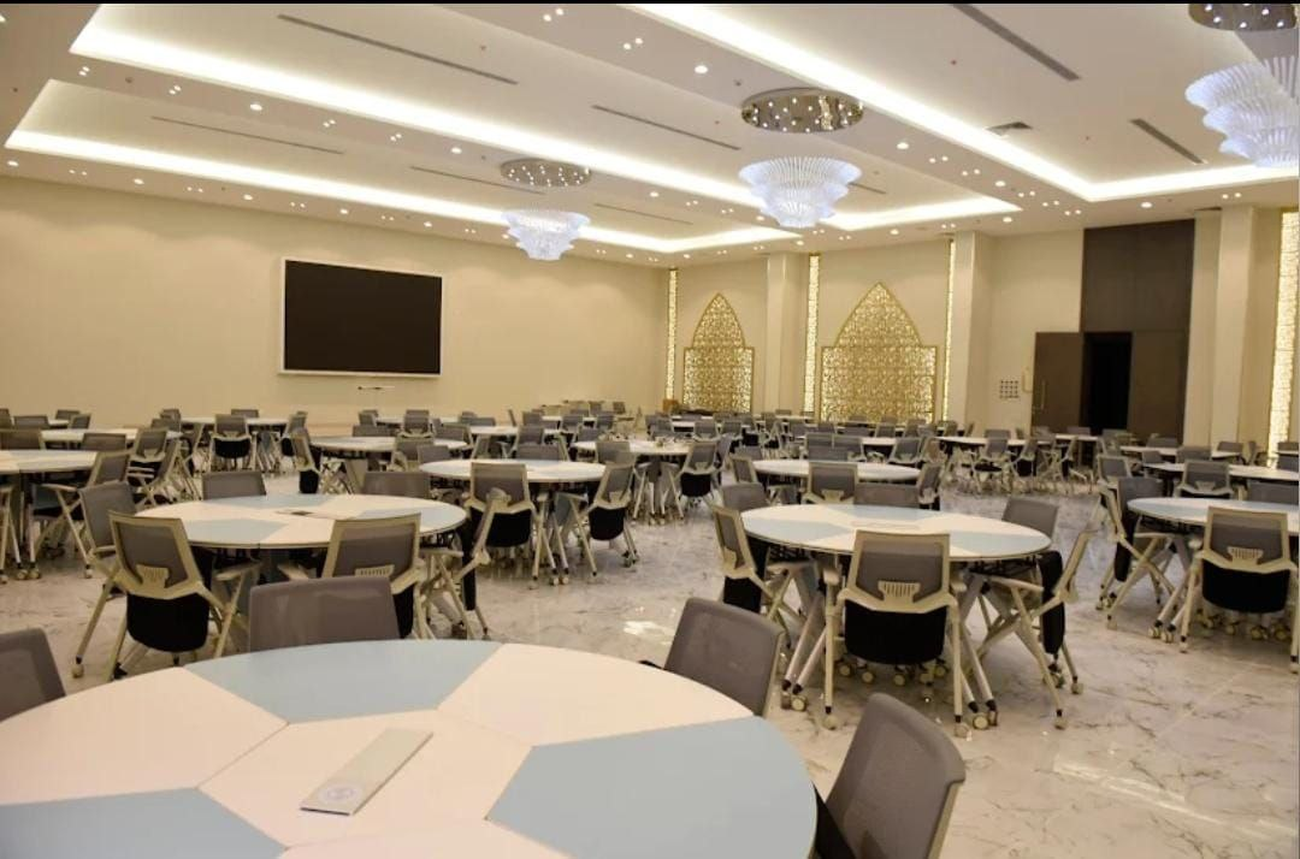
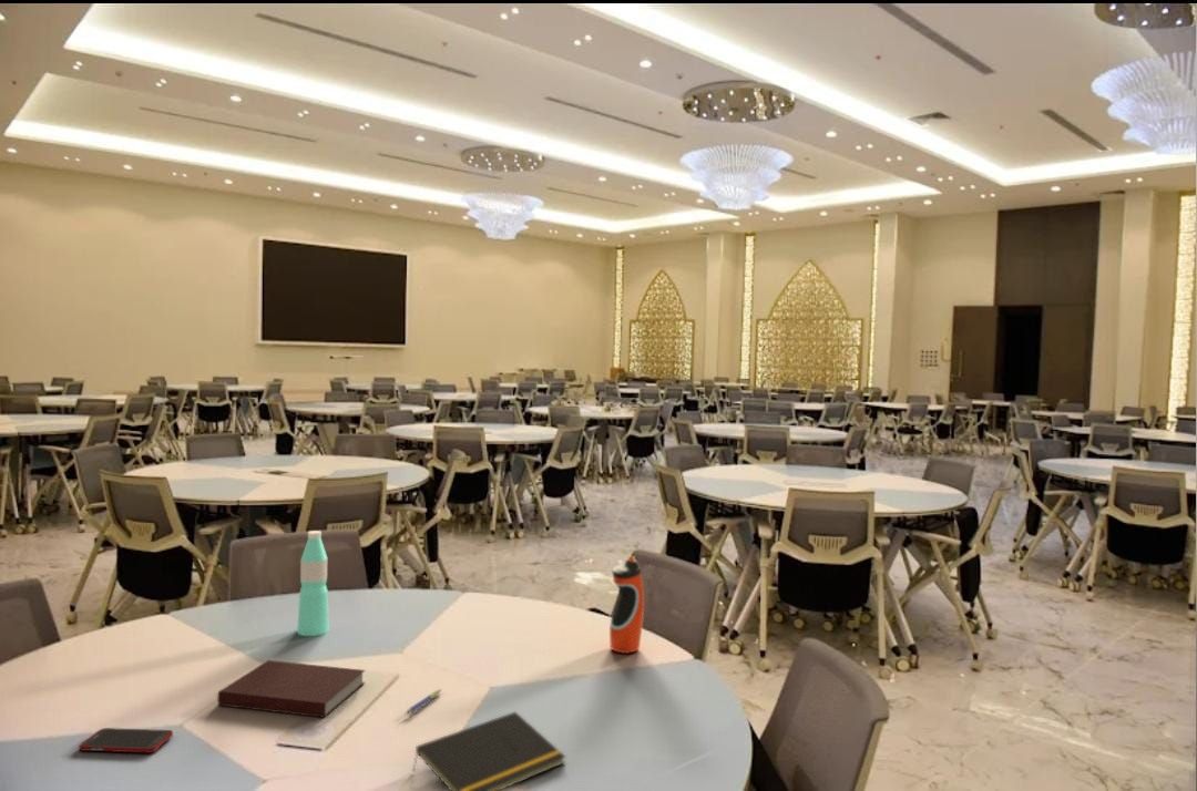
+ water bottle [296,530,330,637]
+ pen [406,688,442,715]
+ cell phone [78,727,174,753]
+ water bottle [608,555,645,655]
+ notepad [411,710,567,791]
+ notebook [217,659,366,719]
